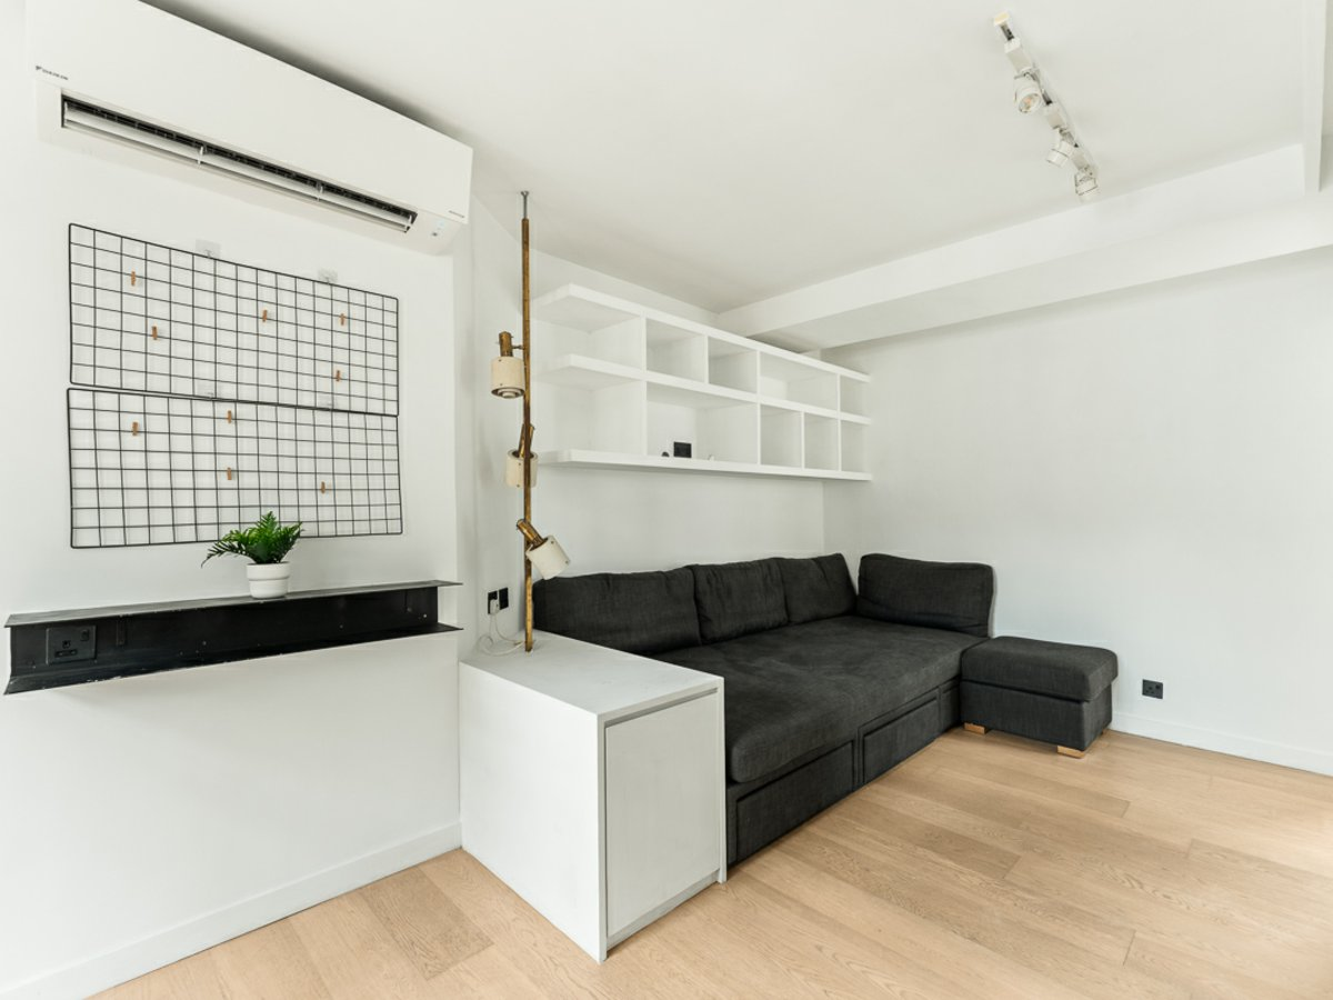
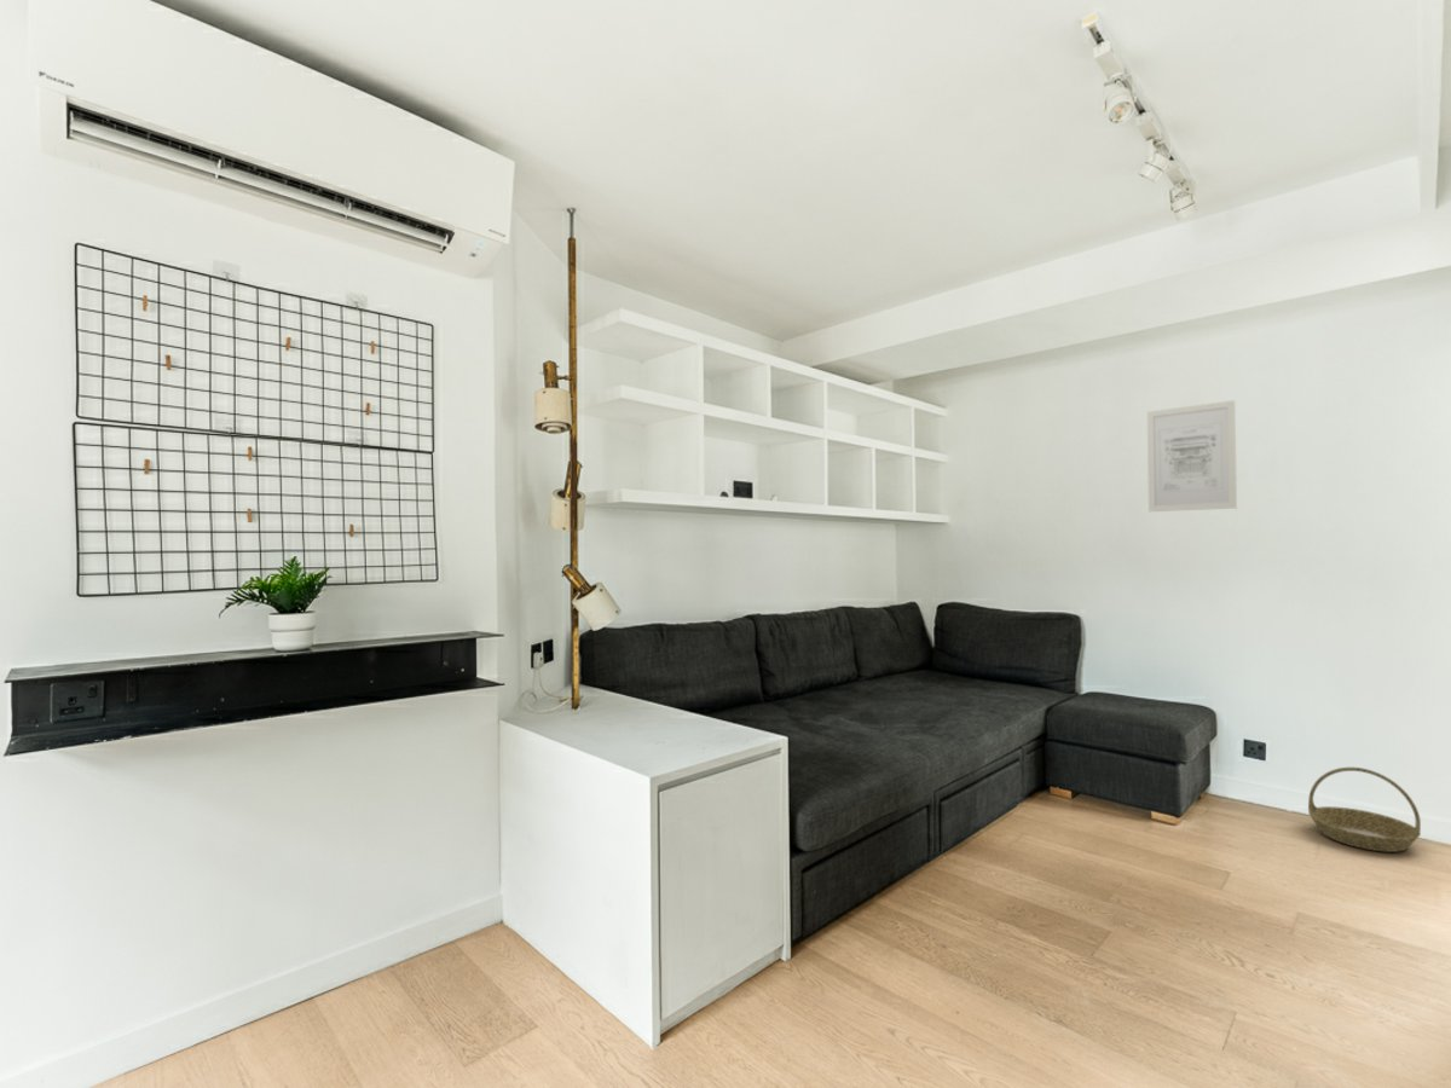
+ wall art [1146,399,1238,513]
+ basket [1307,766,1422,853]
